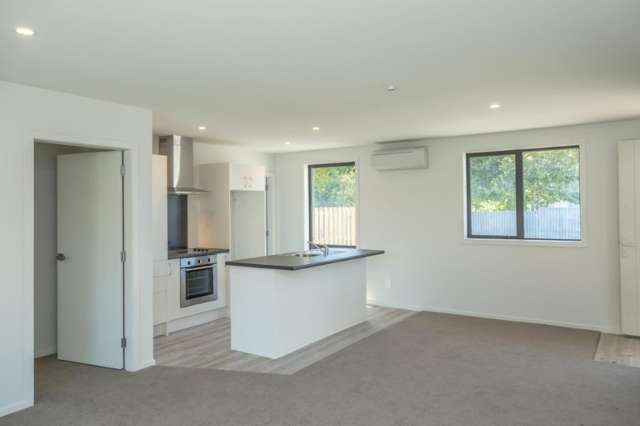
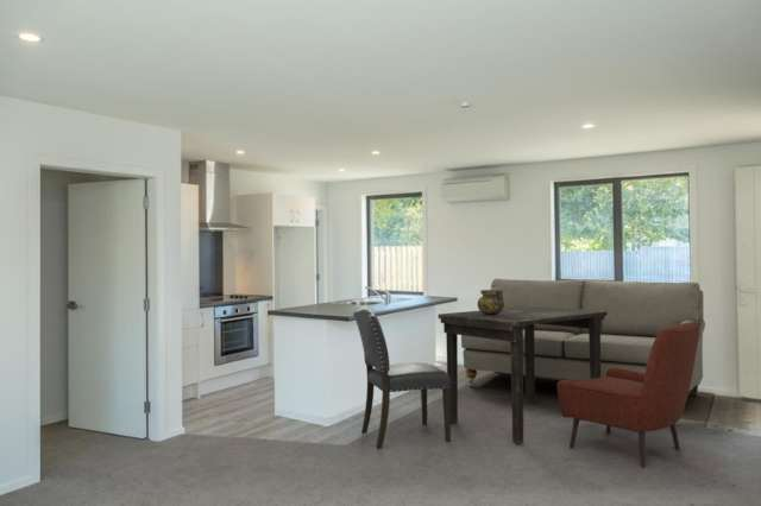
+ chair [352,308,452,449]
+ chair [555,322,700,468]
+ dining table [438,306,608,445]
+ ceramic pot [477,289,504,315]
+ sofa [460,278,706,397]
